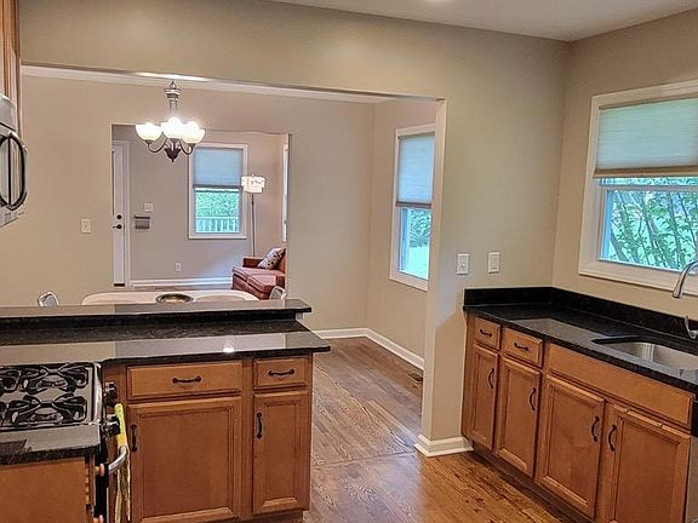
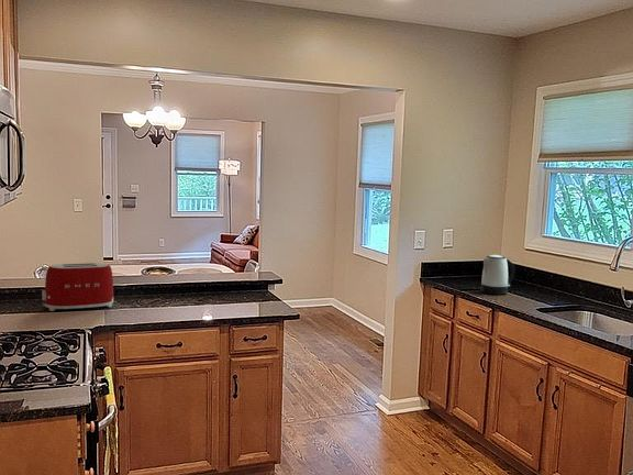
+ kettle [480,254,515,296]
+ toaster [41,262,114,312]
